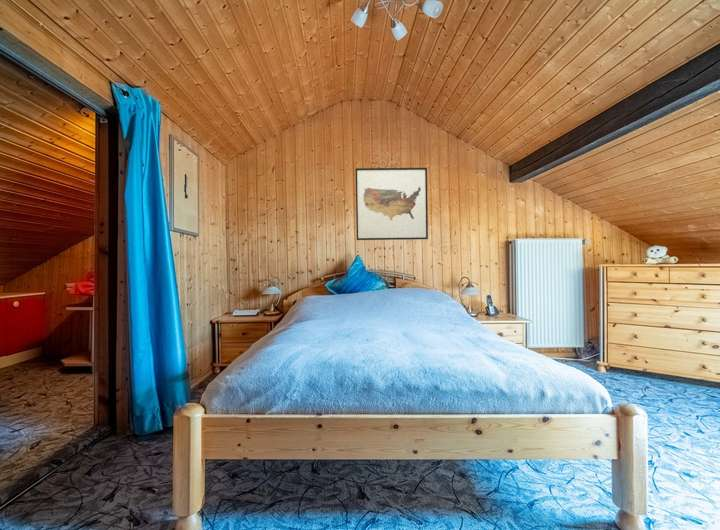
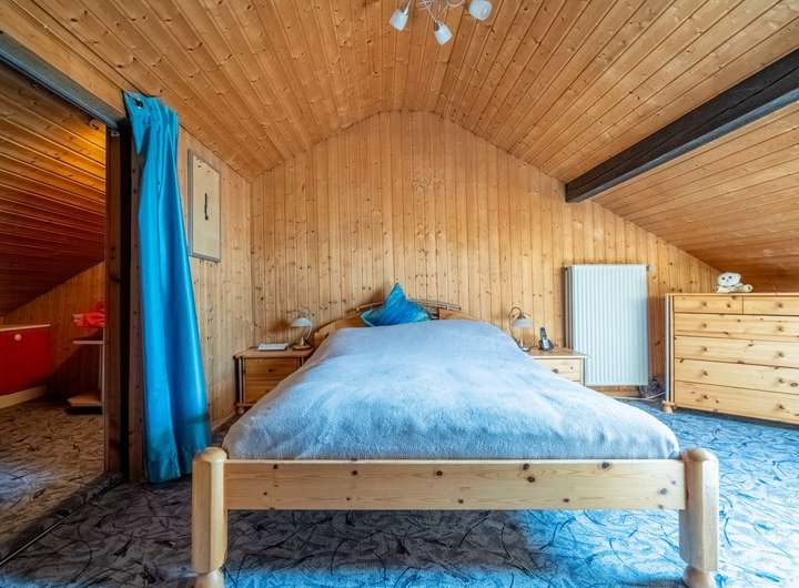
- wall art [355,167,429,241]
